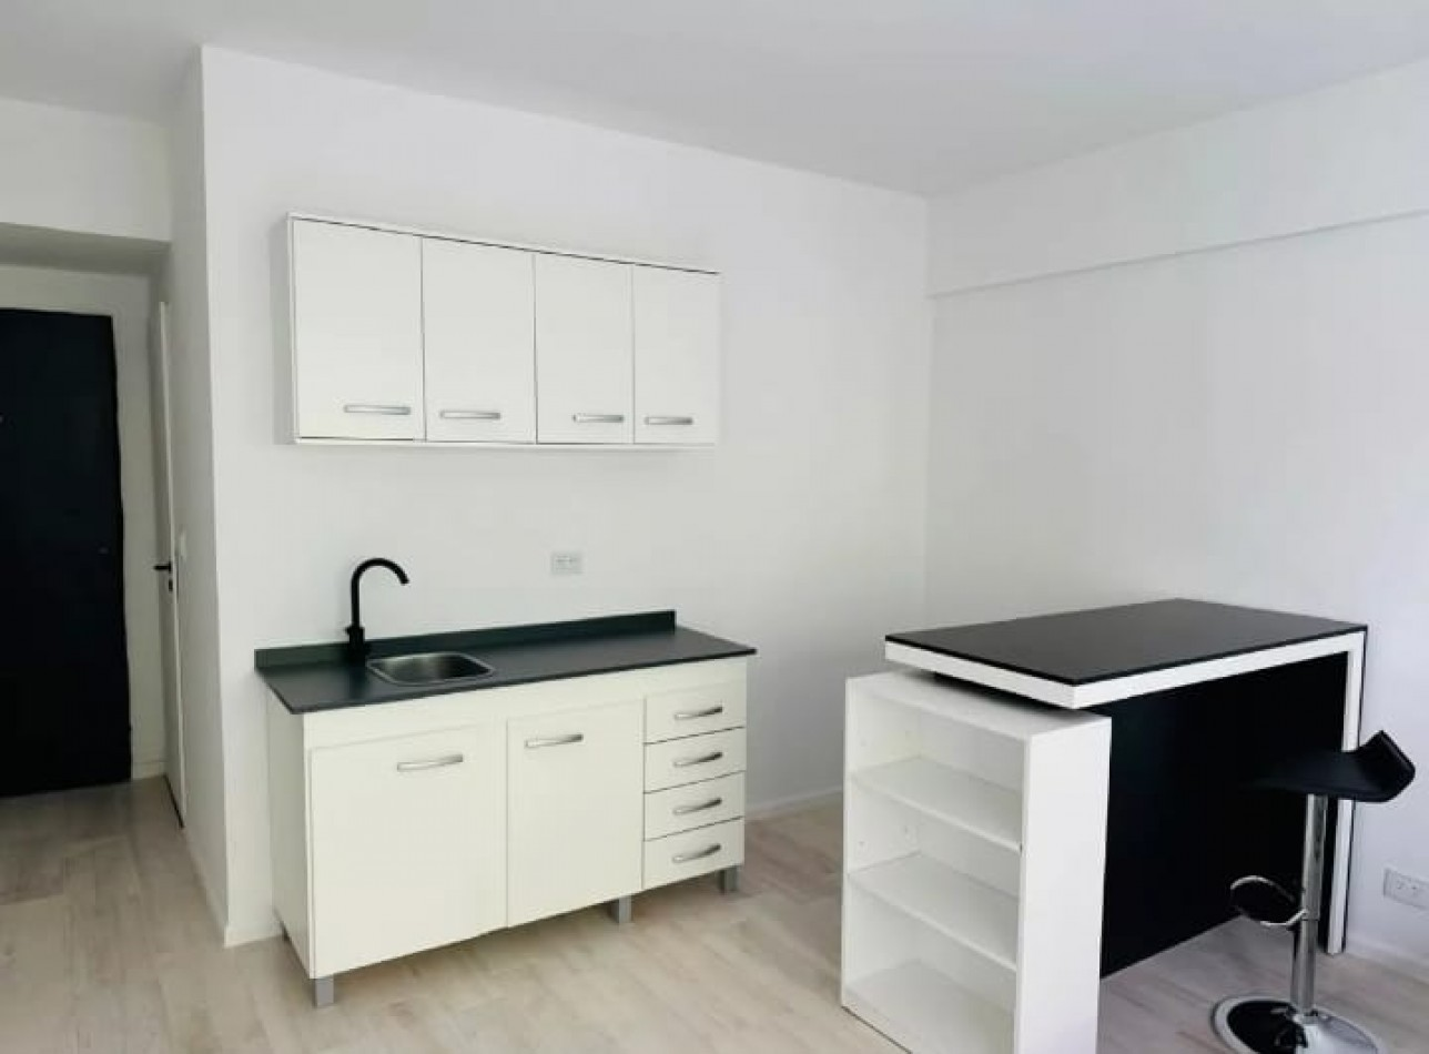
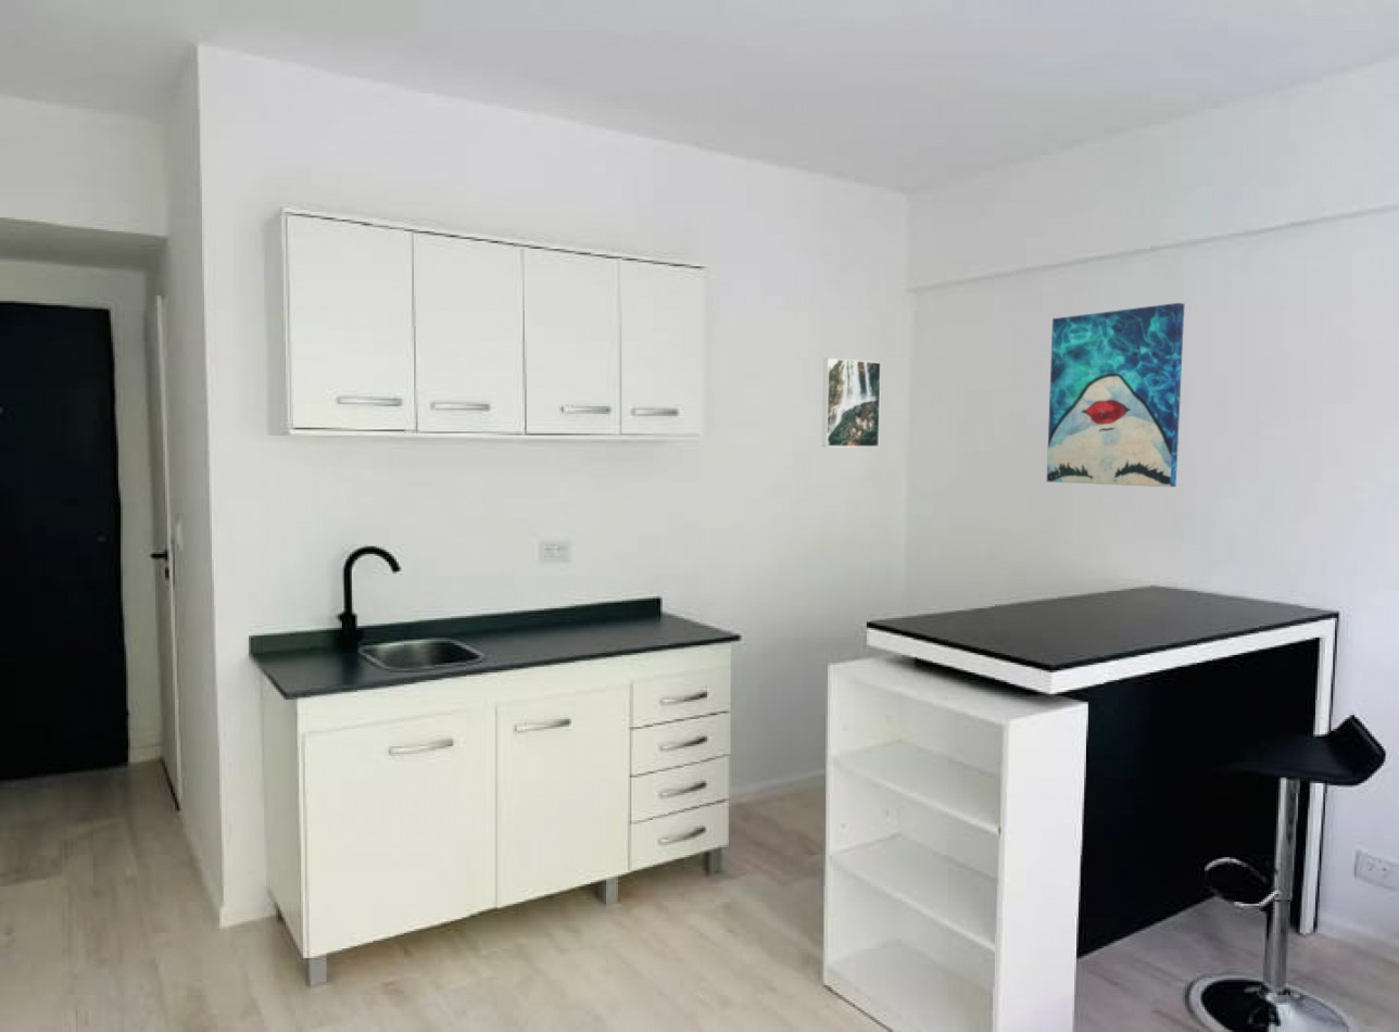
+ wall art [1046,302,1185,488]
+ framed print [821,357,882,449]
